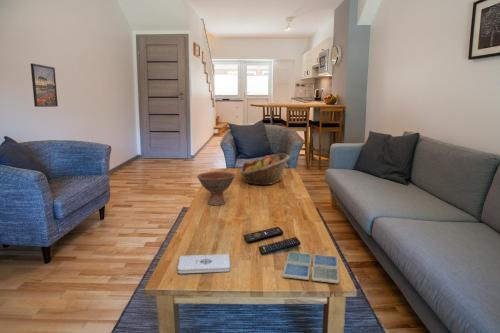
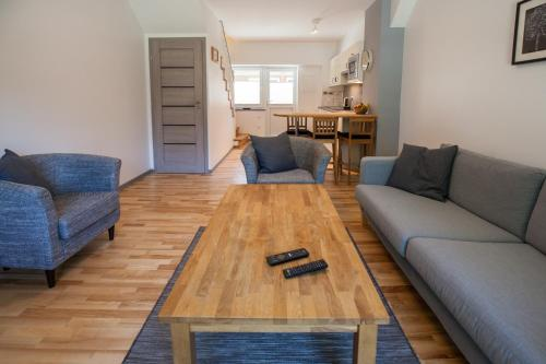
- drink coaster [282,251,340,284]
- fruit basket [239,152,291,186]
- notepad [177,253,231,274]
- bowl [196,170,237,207]
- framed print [30,62,59,108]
